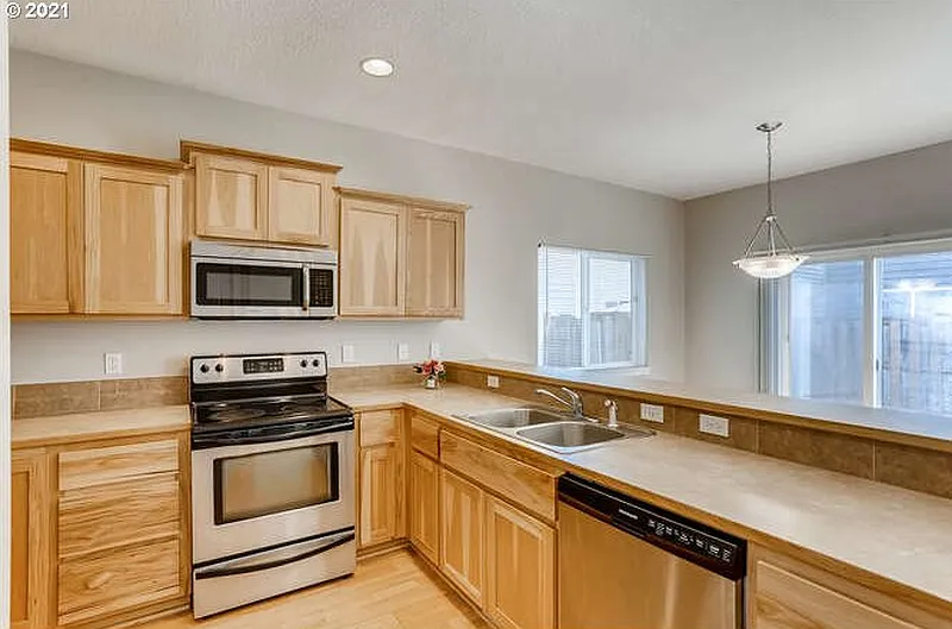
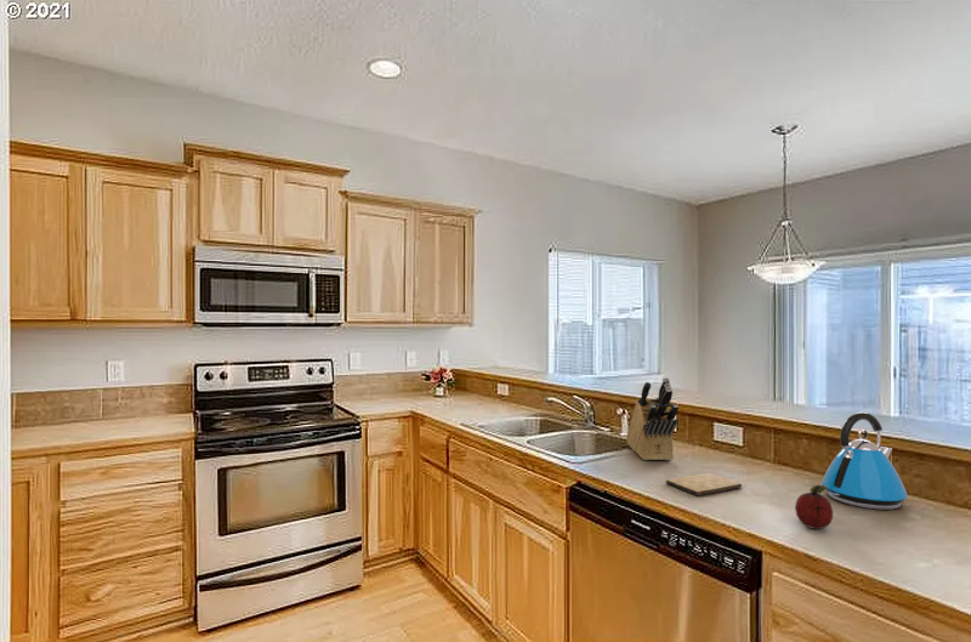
+ cutting board [665,472,743,496]
+ knife block [625,376,680,461]
+ kettle [820,411,909,511]
+ fruit [794,484,834,530]
